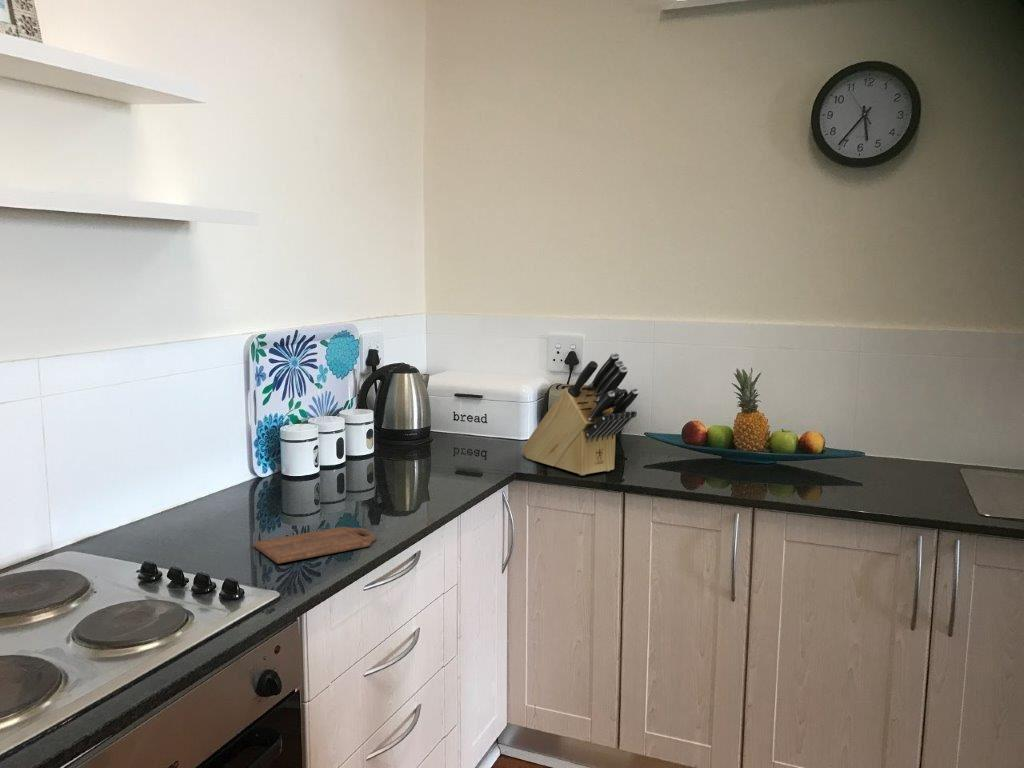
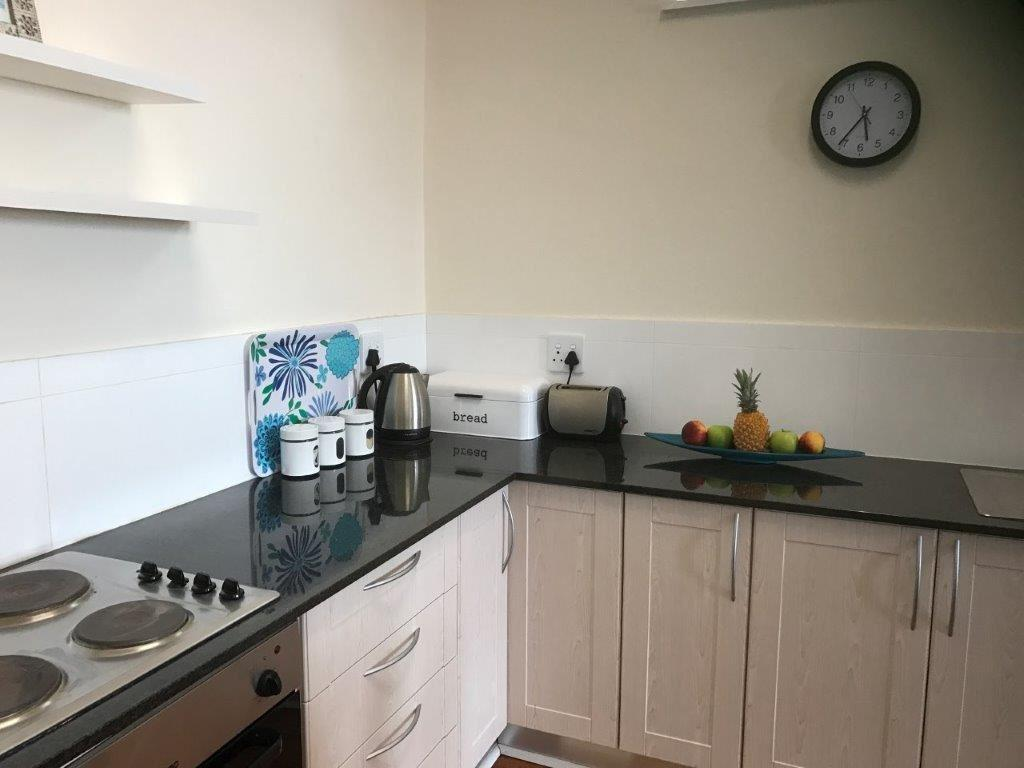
- knife block [521,352,639,476]
- cutting board [252,526,377,565]
